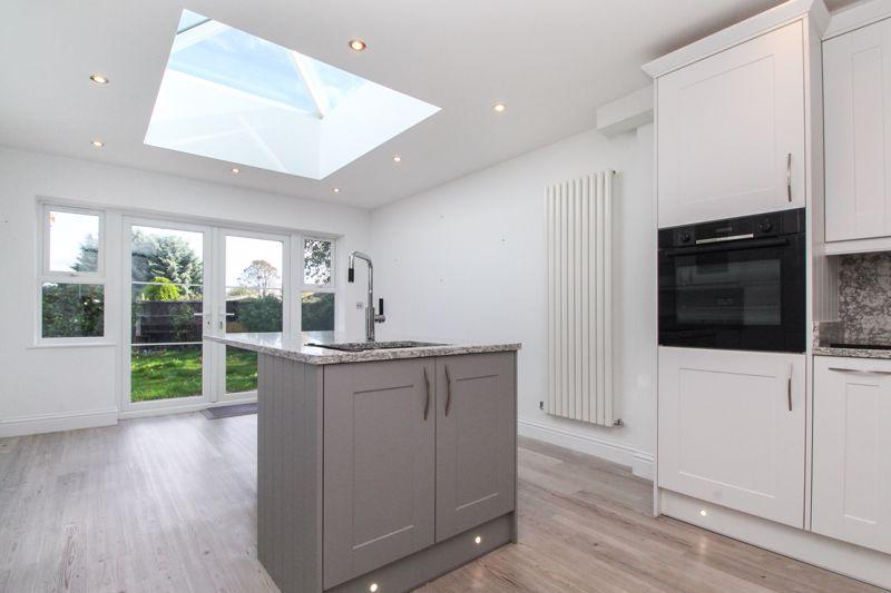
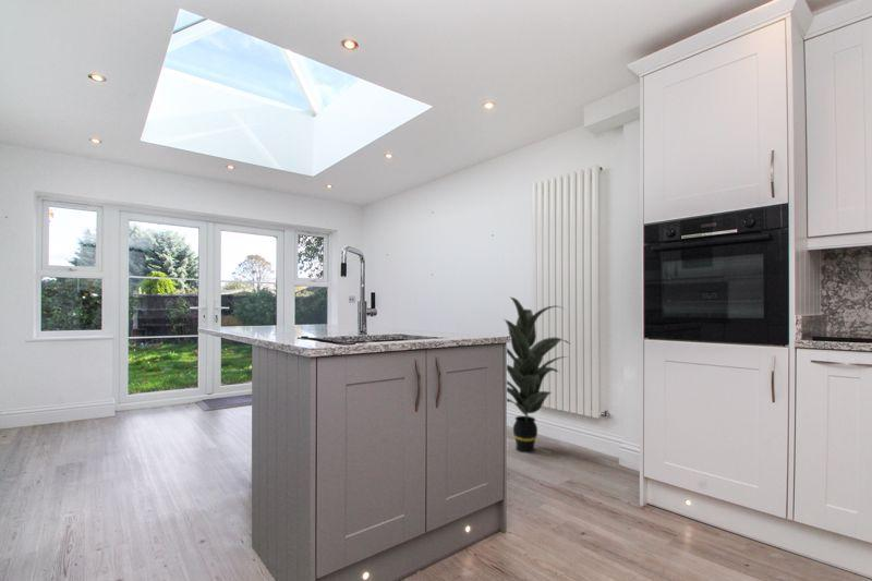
+ indoor plant [504,296,570,453]
